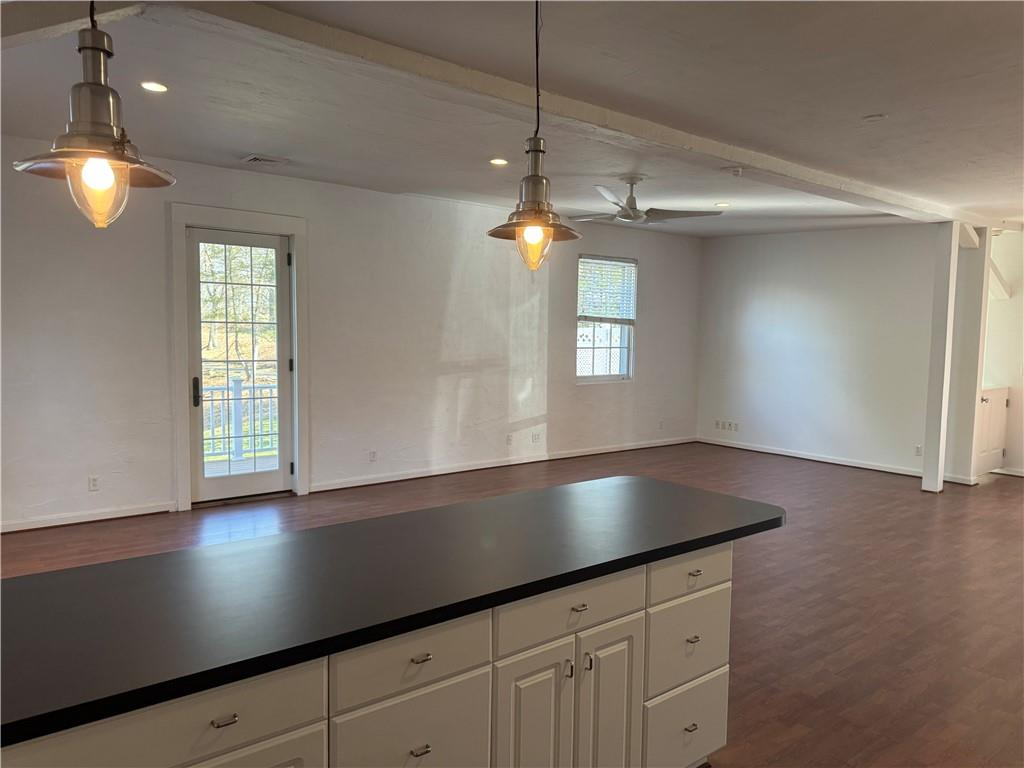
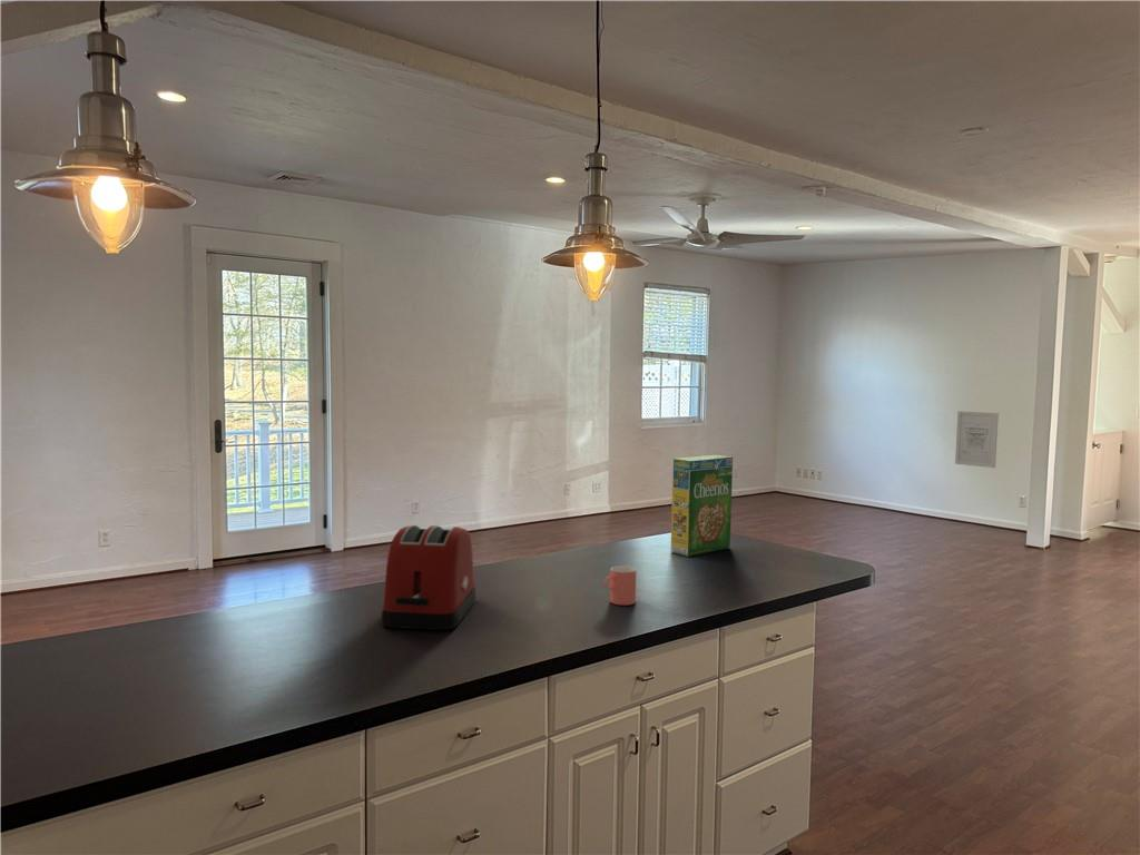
+ wall art [954,410,1000,469]
+ cereal box [670,454,734,558]
+ cup [603,564,637,607]
+ toaster [381,524,478,631]
